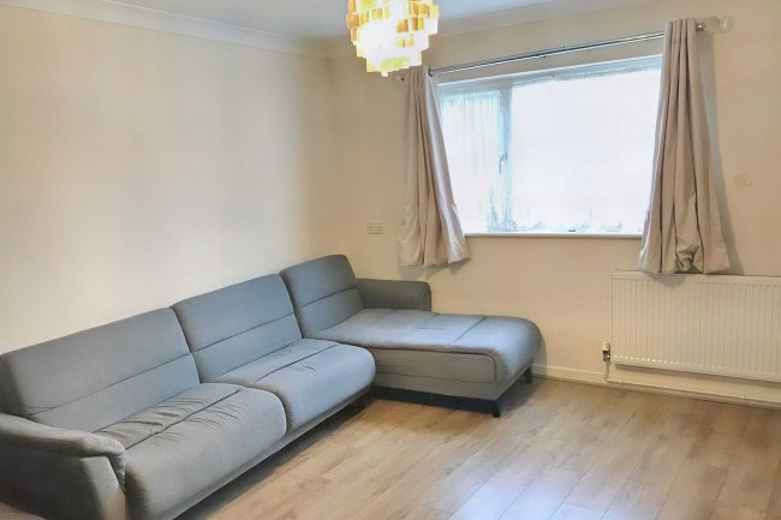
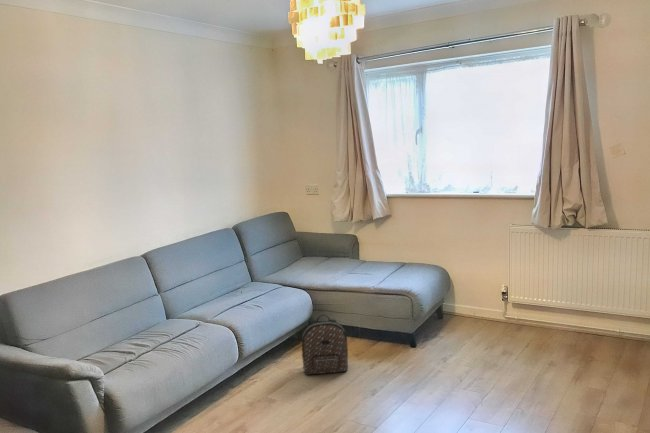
+ backpack [301,314,349,376]
